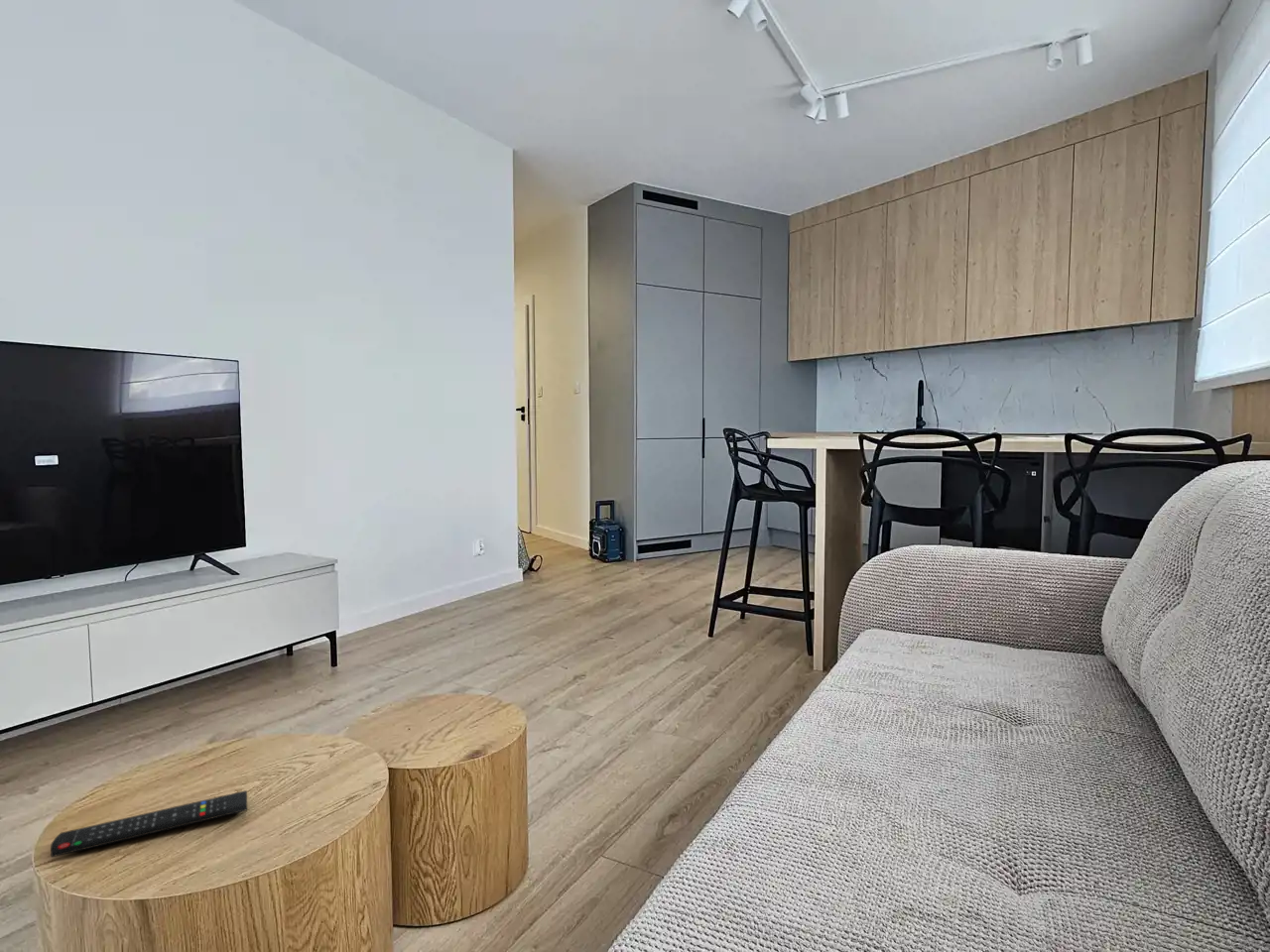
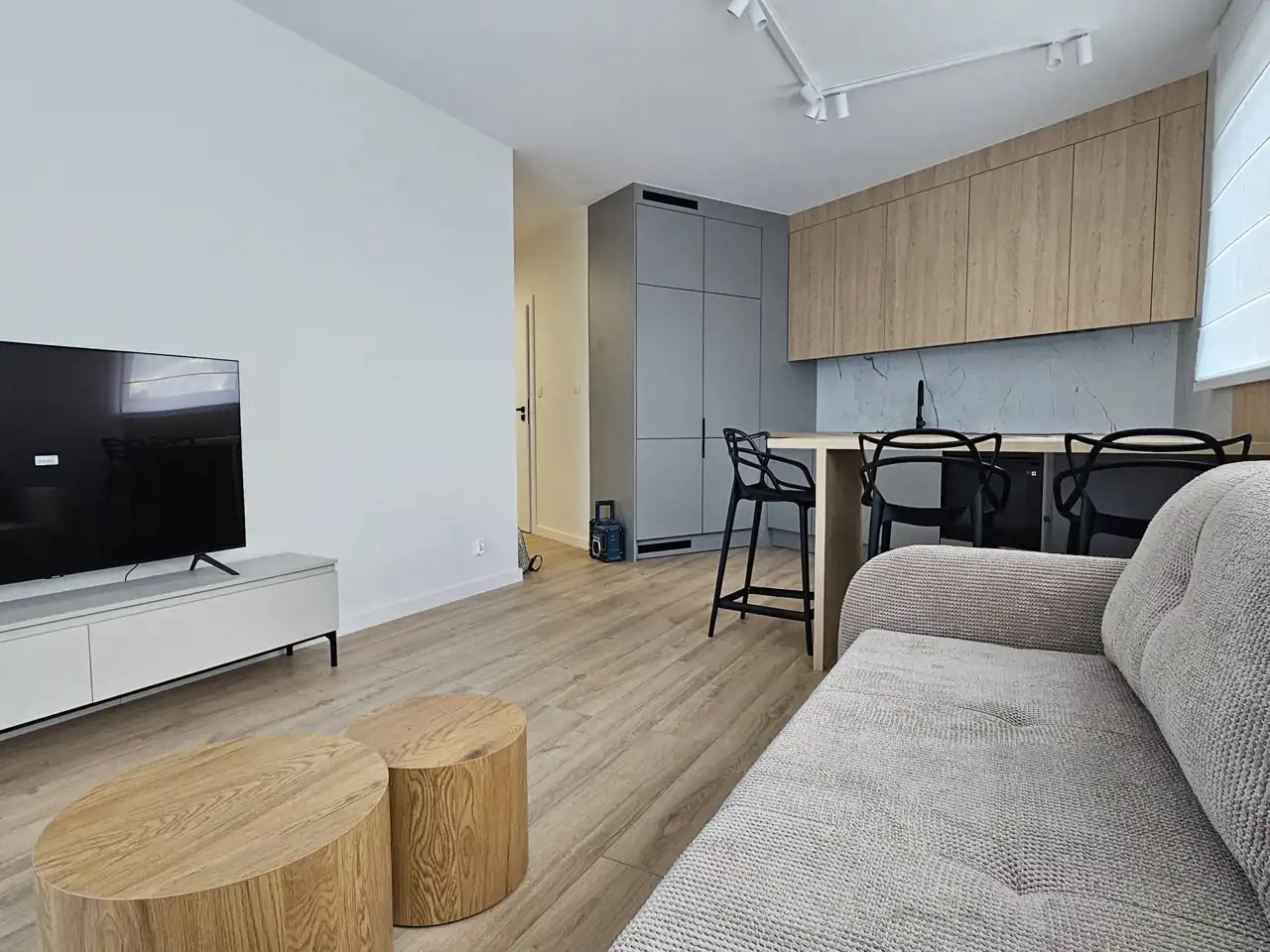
- remote control [50,789,248,858]
